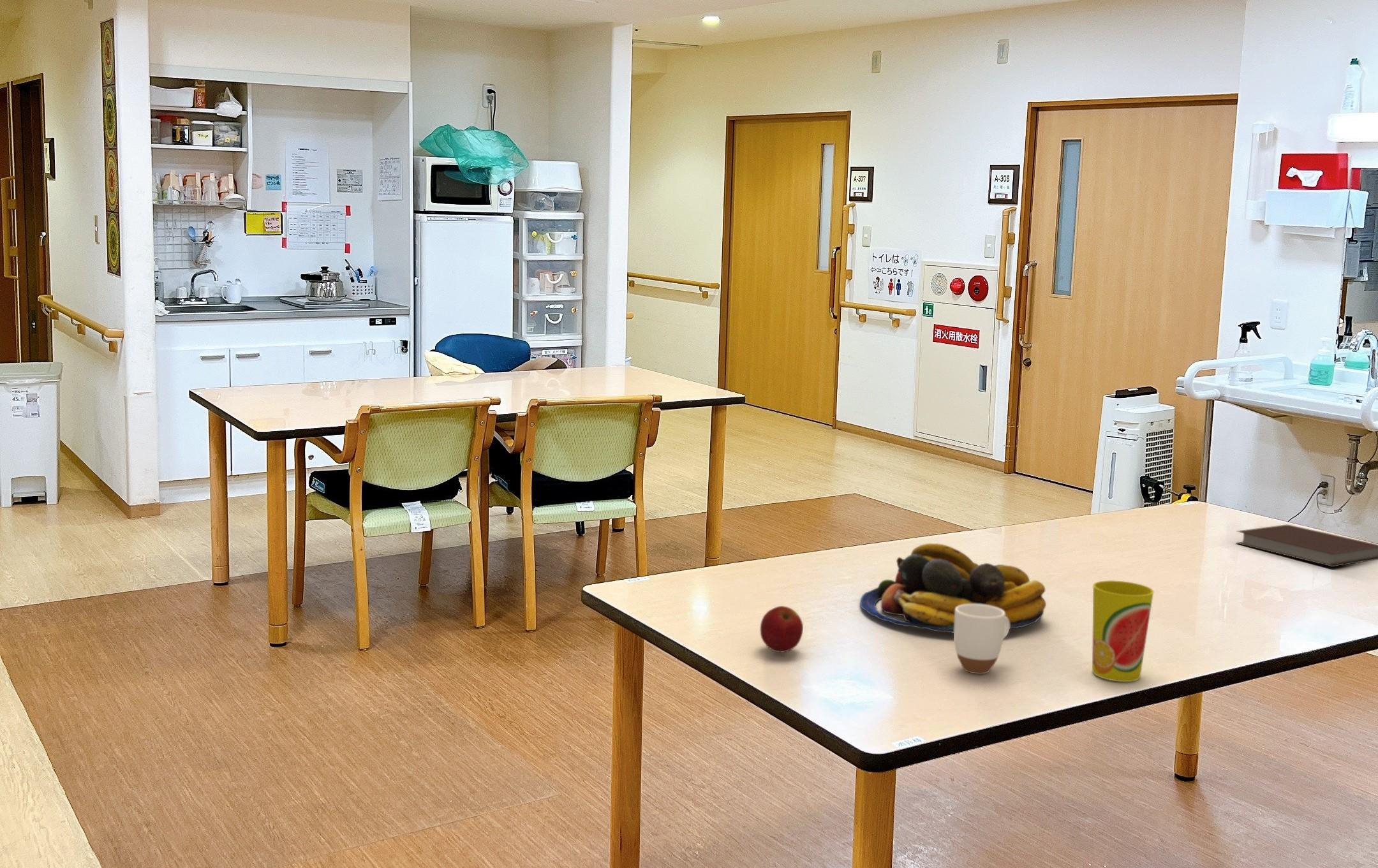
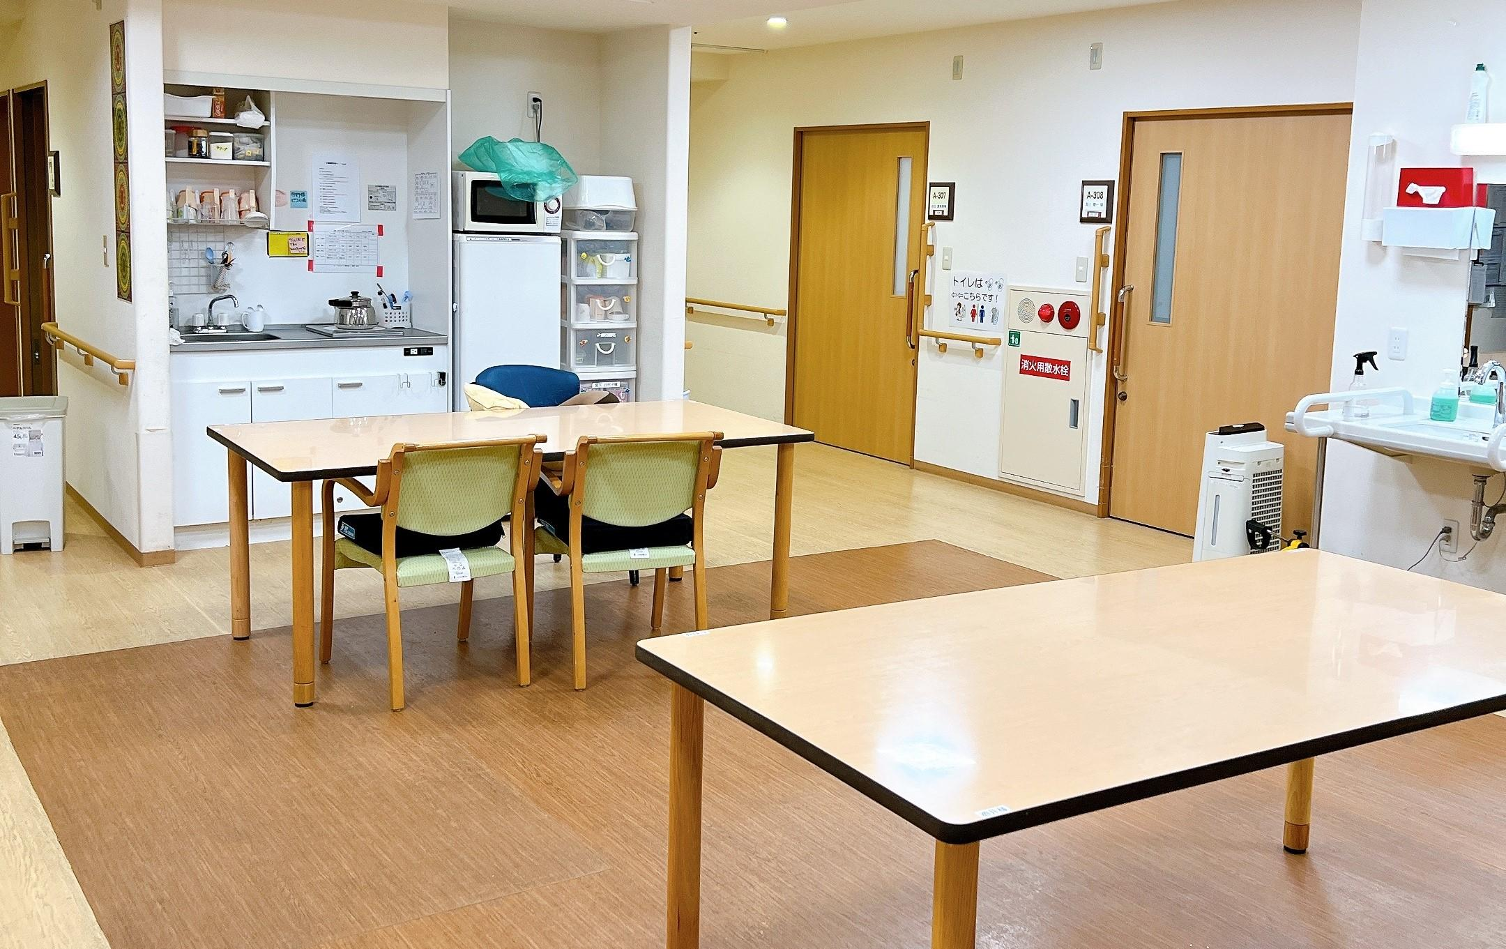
- cup [1092,580,1155,682]
- mug [953,604,1010,675]
- apple [760,605,804,653]
- notebook [1235,524,1378,568]
- fruit bowl [859,543,1047,633]
